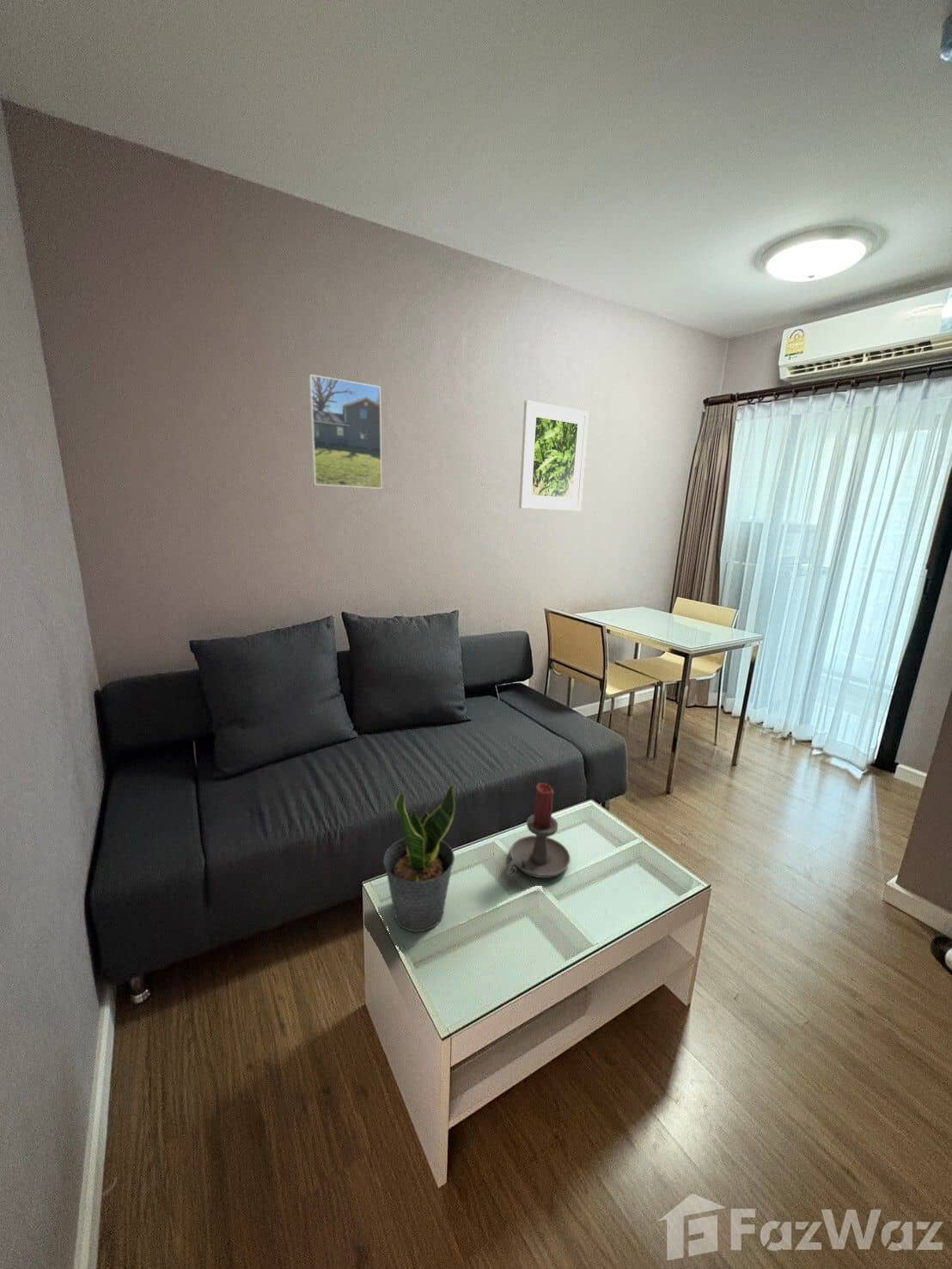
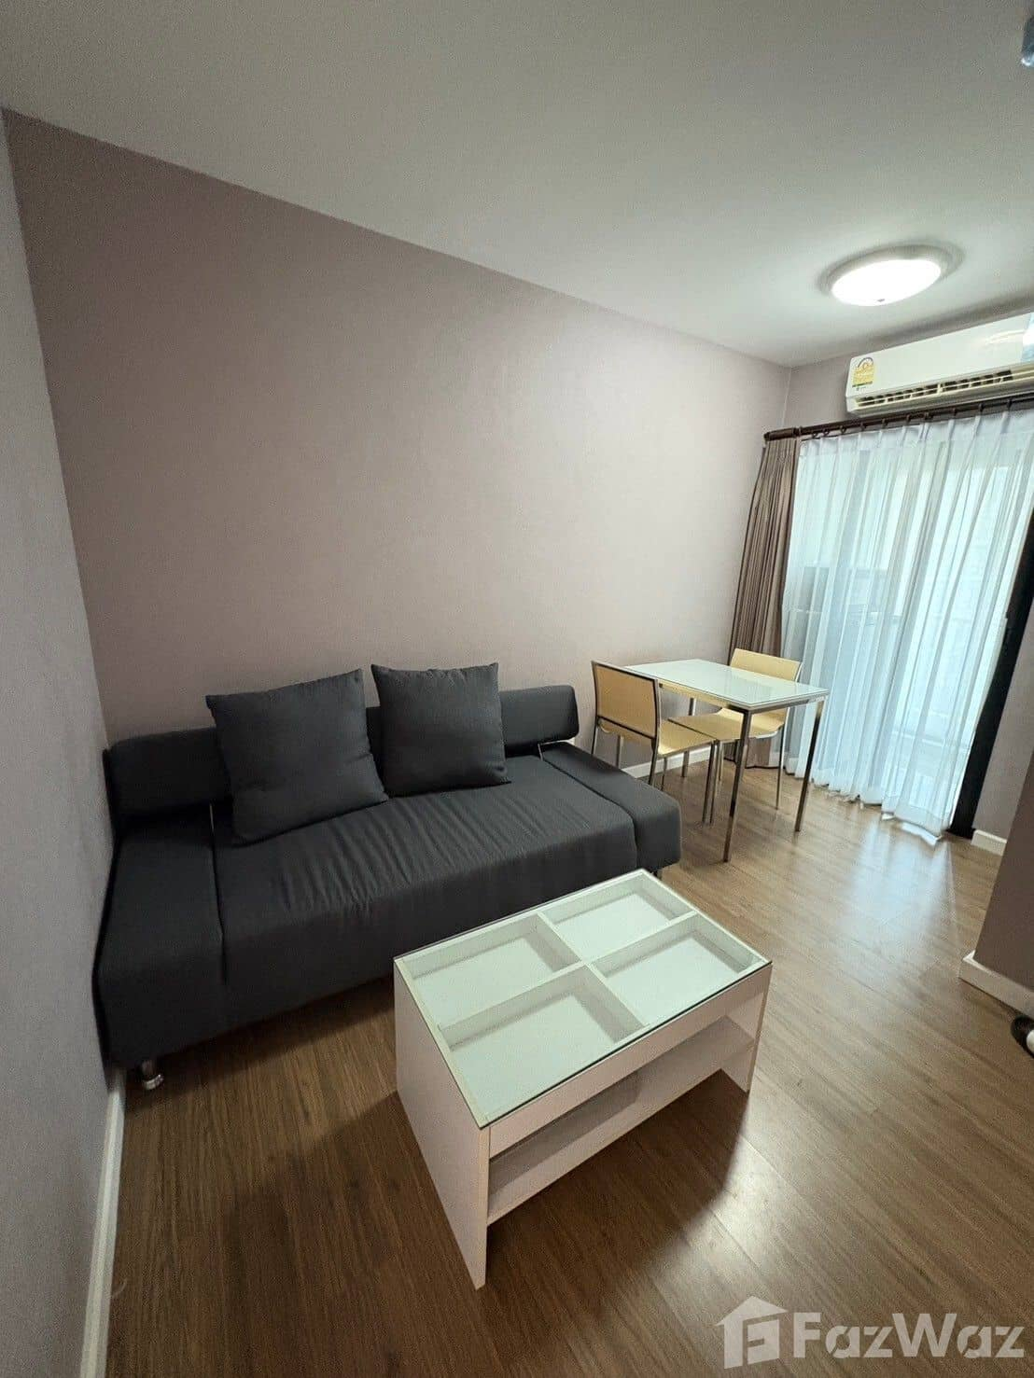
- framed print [518,400,589,511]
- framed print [308,374,382,490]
- potted plant [382,783,455,933]
- candle holder [505,782,571,879]
